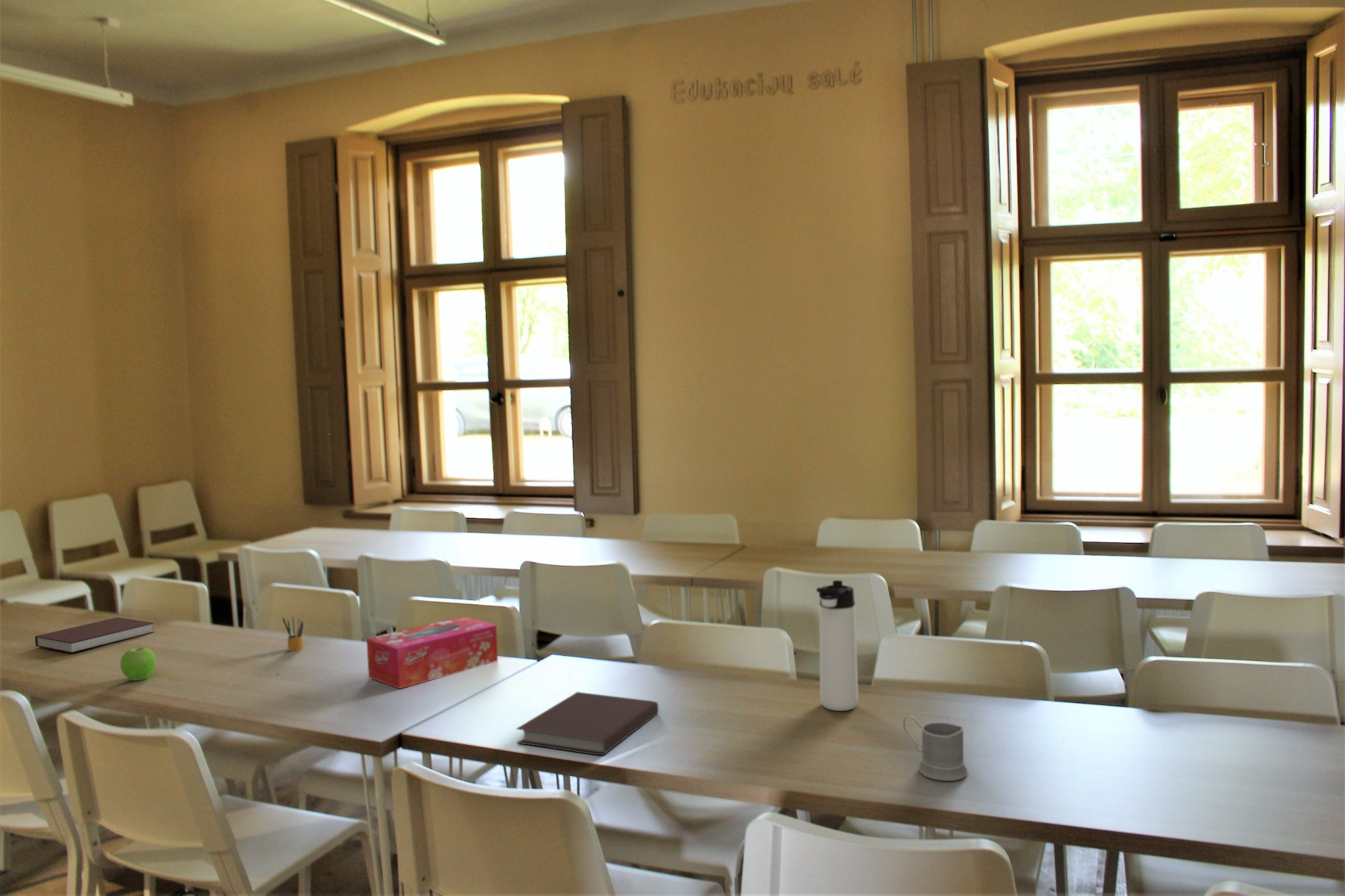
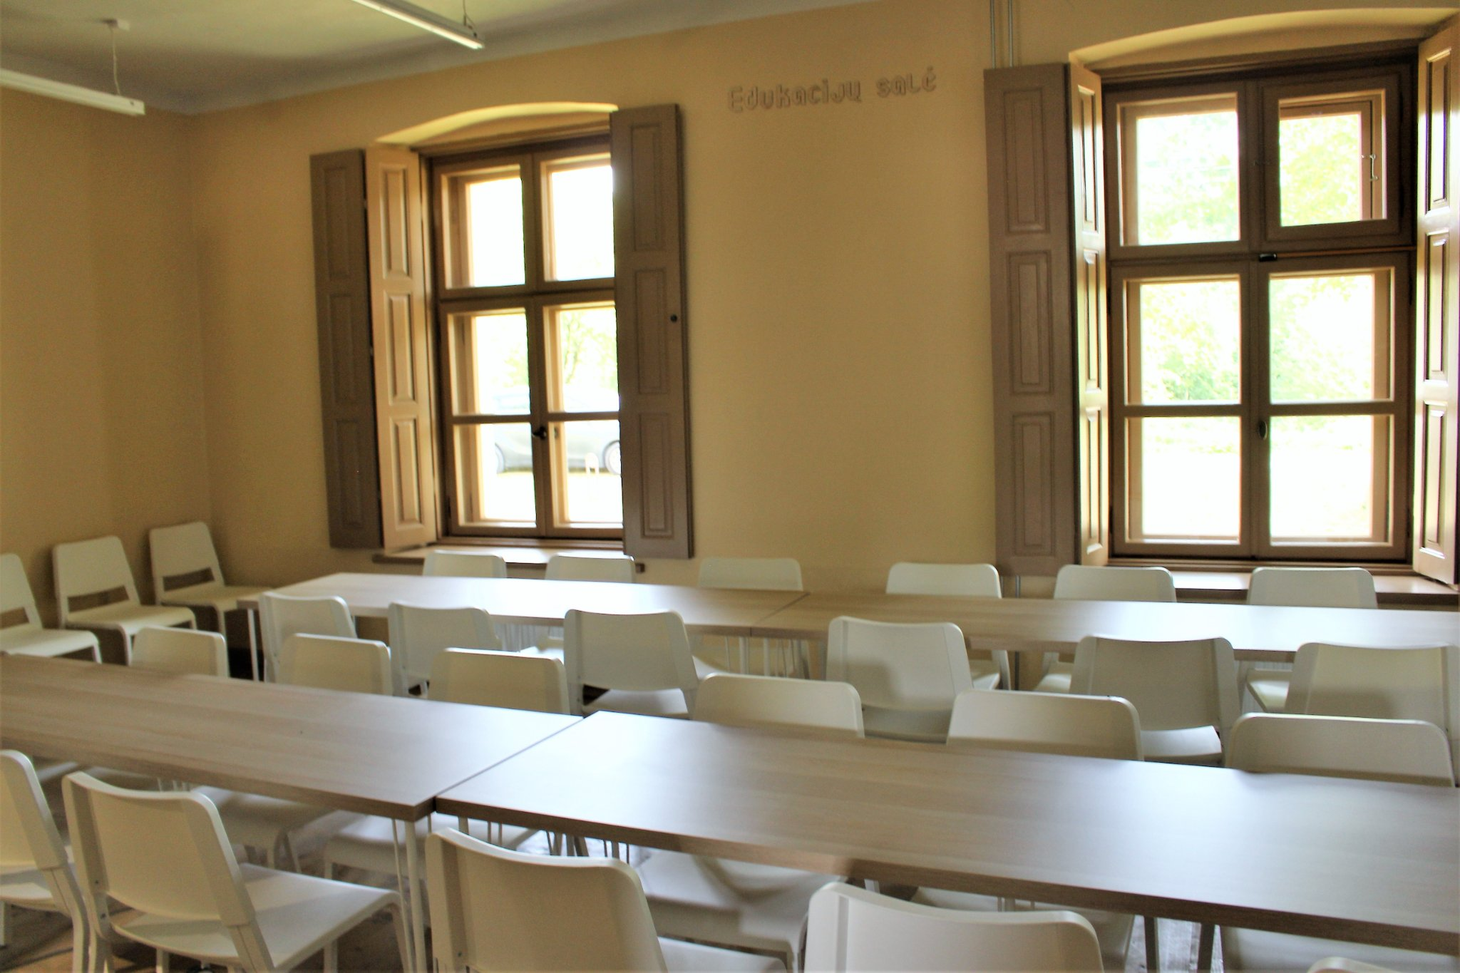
- thermos bottle [816,580,859,712]
- notebook [34,617,155,654]
- tissue box [366,616,498,690]
- fruit [120,647,157,681]
- notebook [516,691,659,756]
- mug [902,715,968,782]
- pencil box [282,616,305,652]
